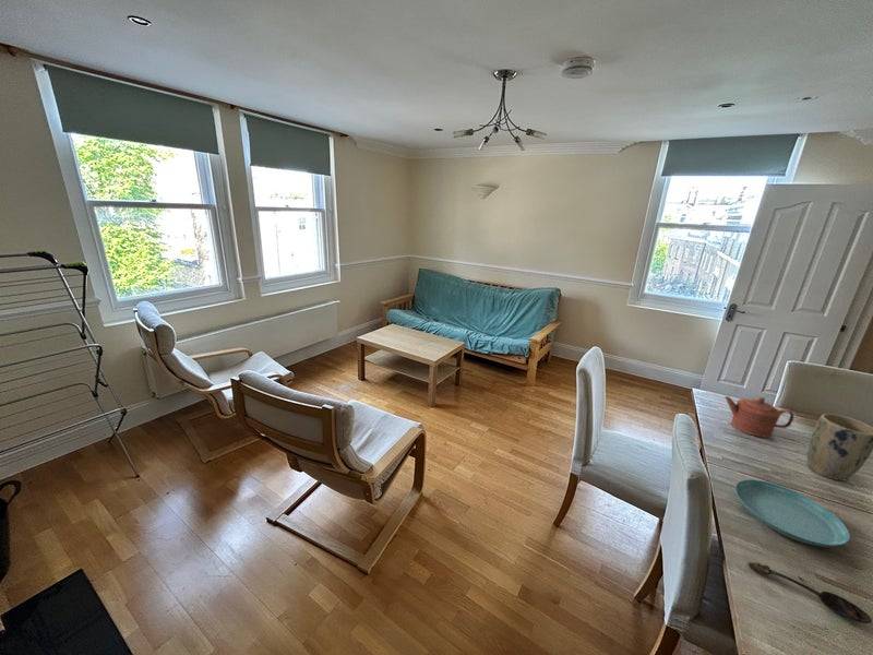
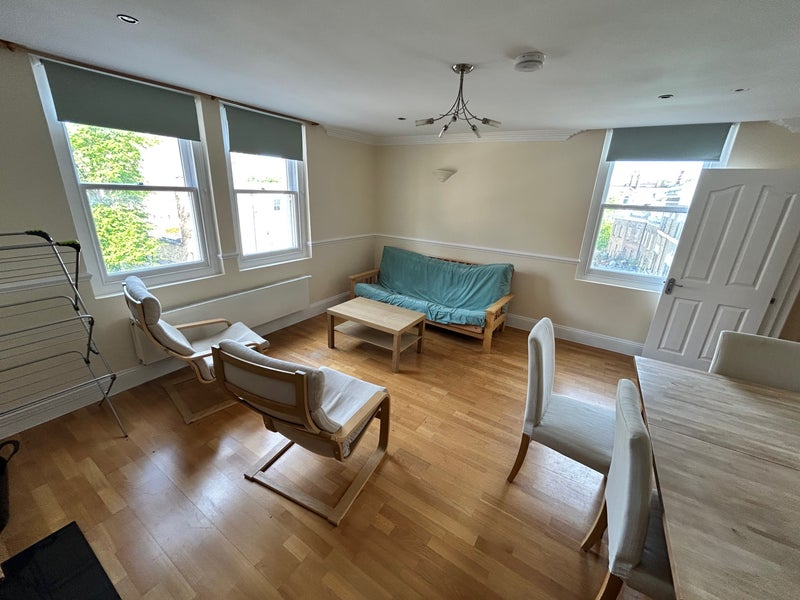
- spoon [746,561,873,624]
- teapot [723,395,796,439]
- plant pot [806,413,873,483]
- saucer [734,478,851,548]
